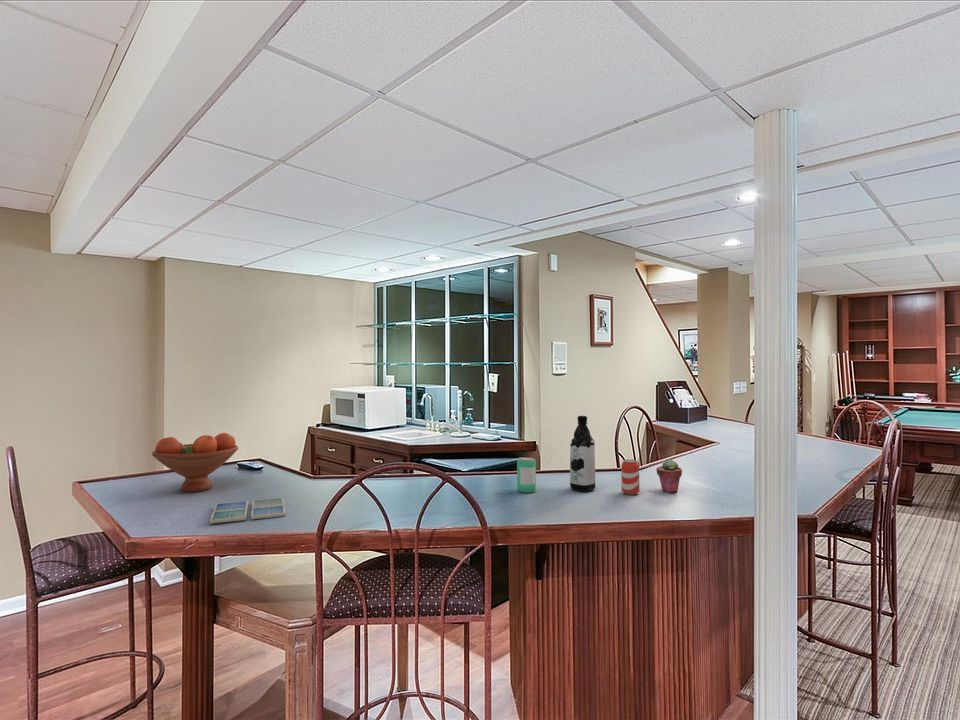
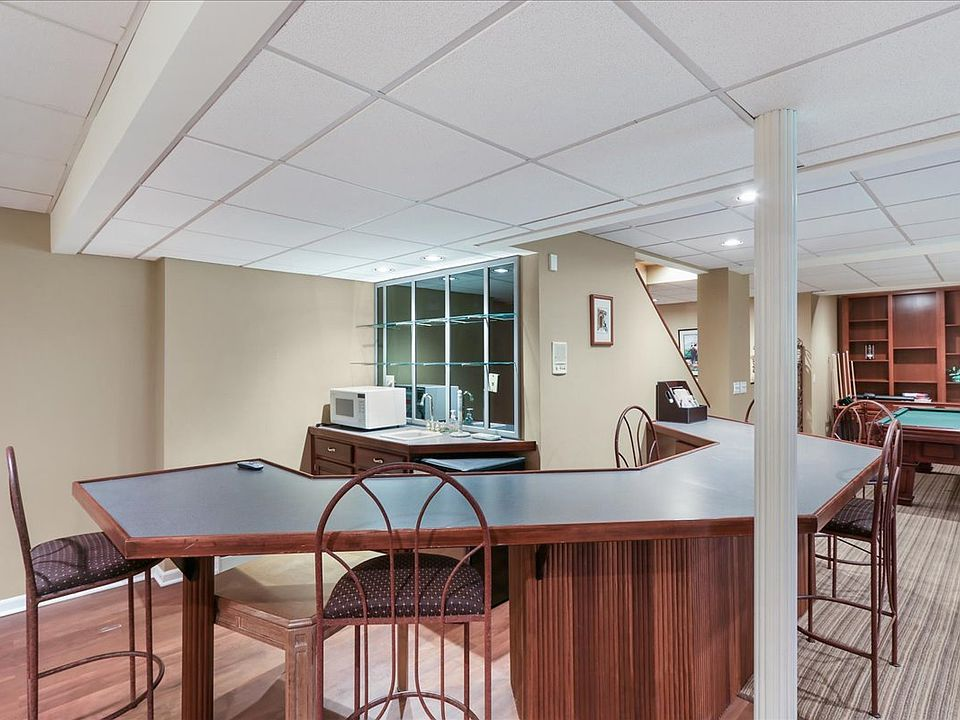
- fruit bowl [151,432,239,493]
- beverage can [516,457,537,494]
- beverage can [620,458,640,496]
- potted succulent [655,458,683,493]
- drink coaster [209,497,286,525]
- water bottle [569,415,596,492]
